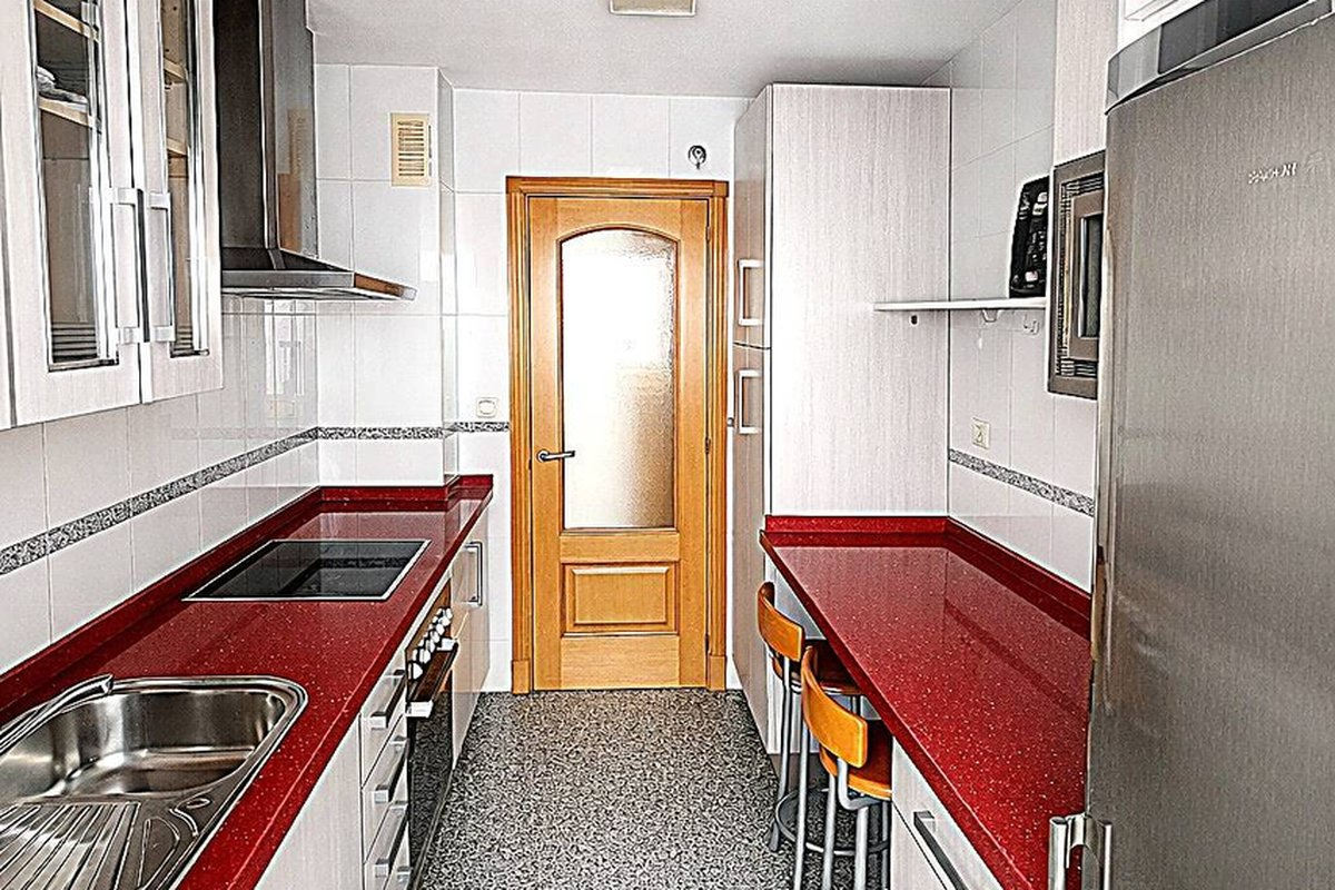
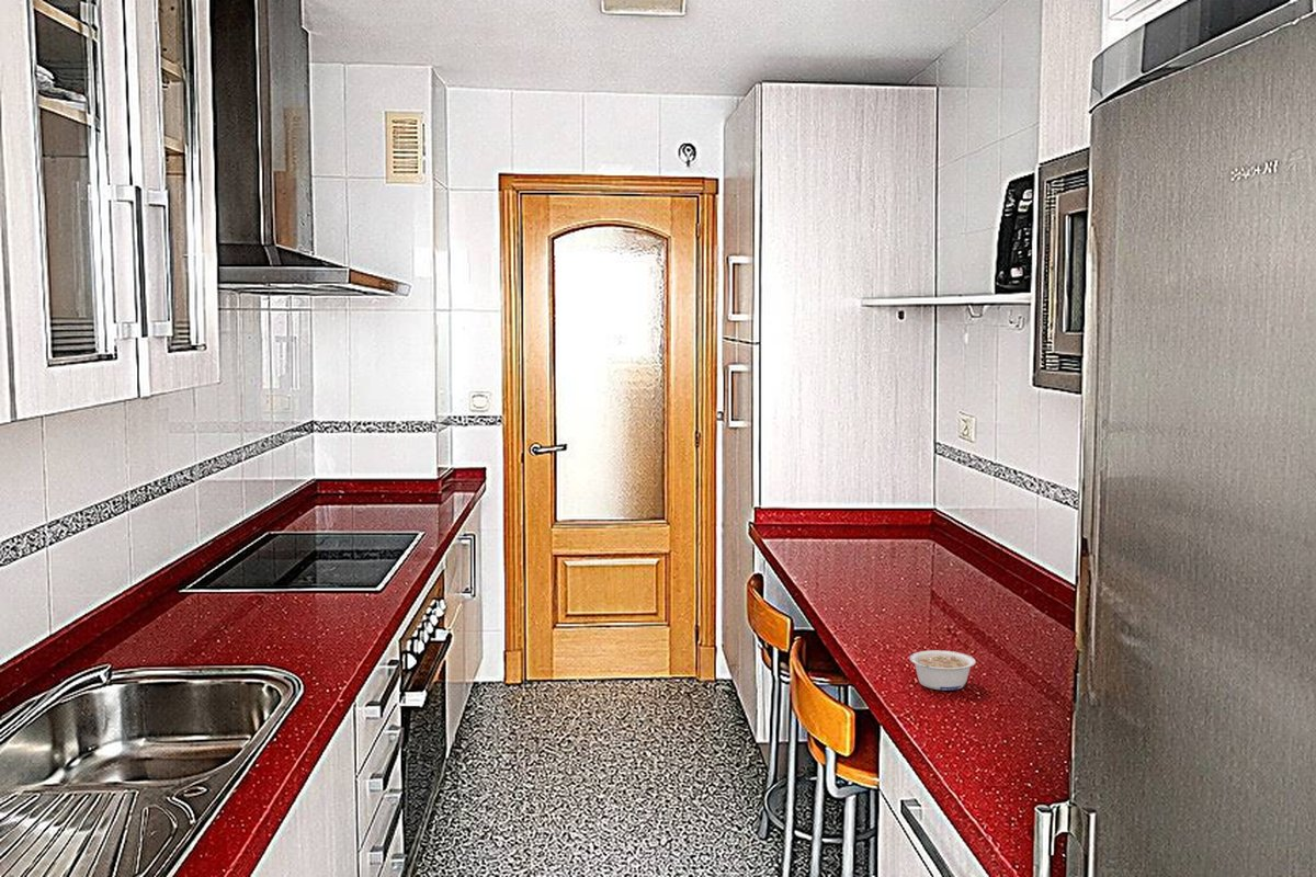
+ legume [909,649,977,691]
